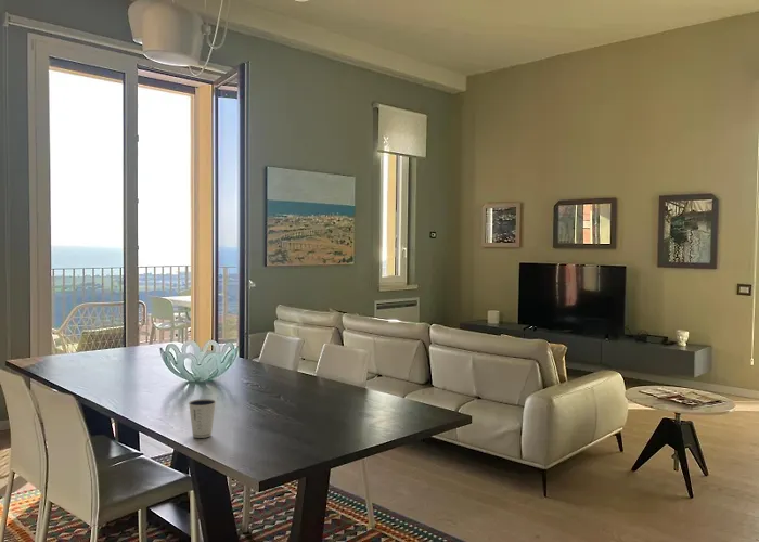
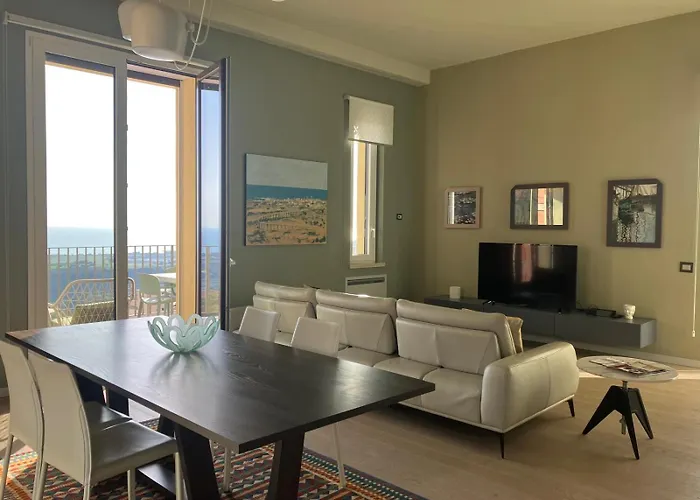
- dixie cup [188,398,217,439]
